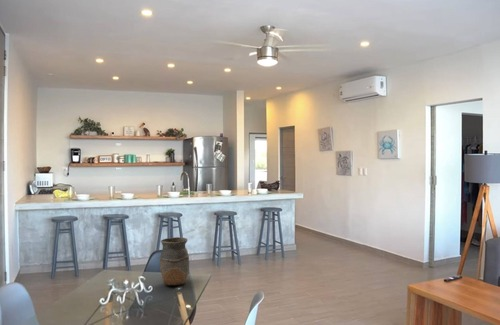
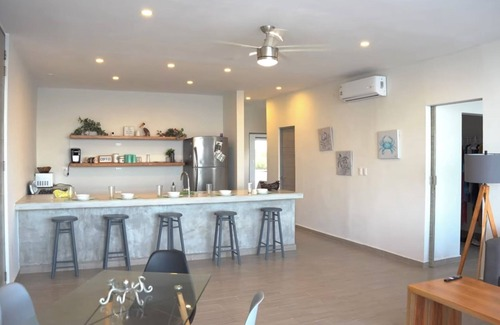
- vase [159,236,190,286]
